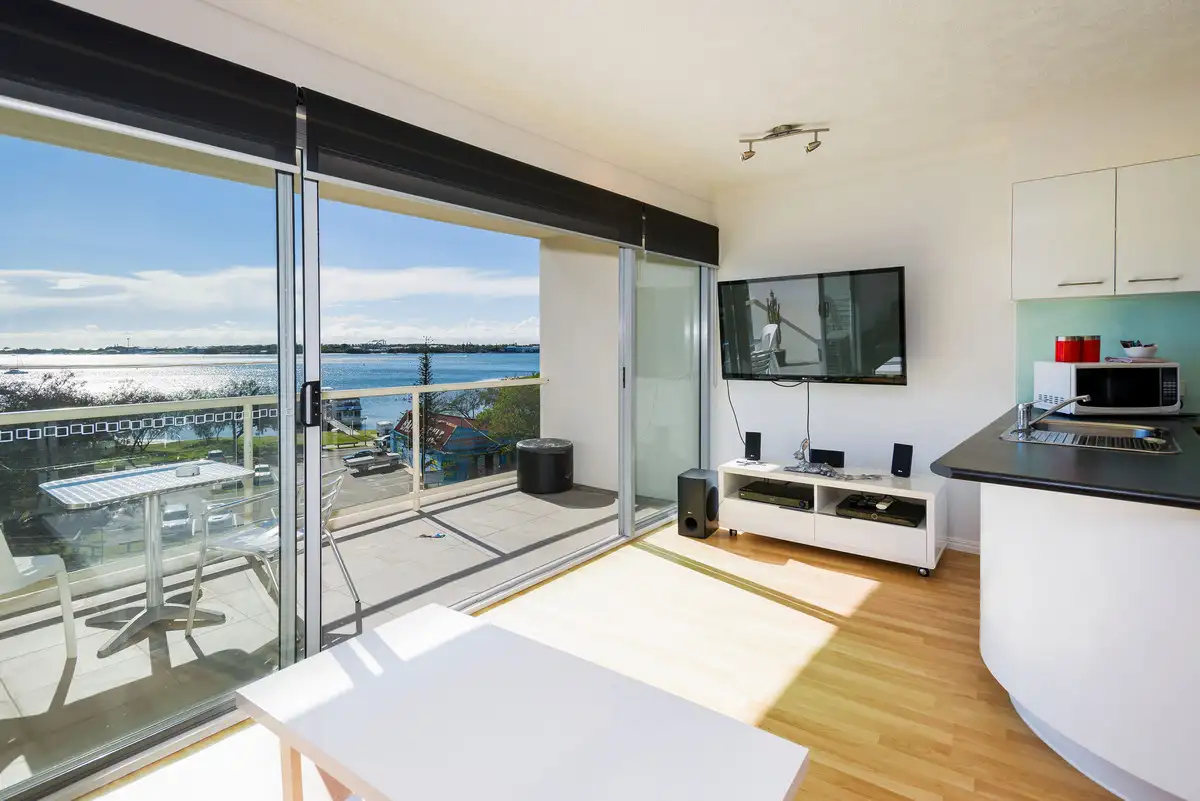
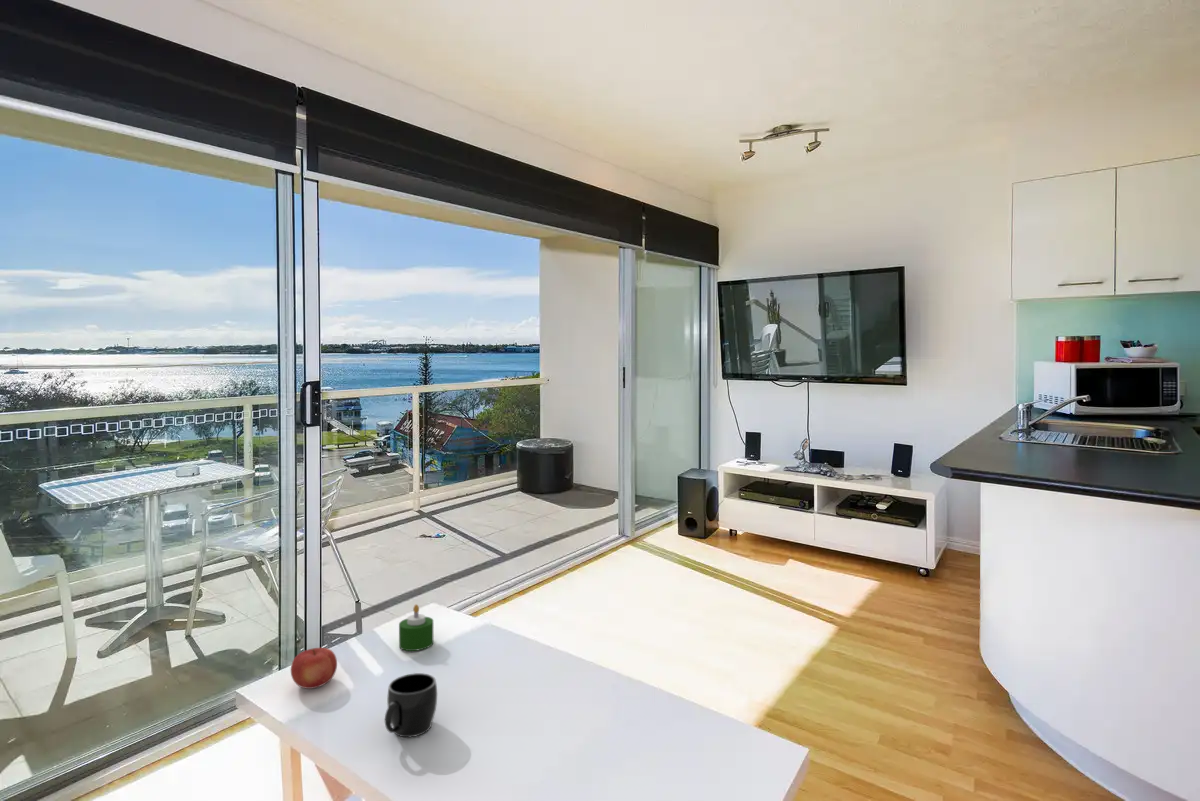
+ fruit [290,647,338,690]
+ mug [384,672,438,738]
+ candle [398,603,435,652]
